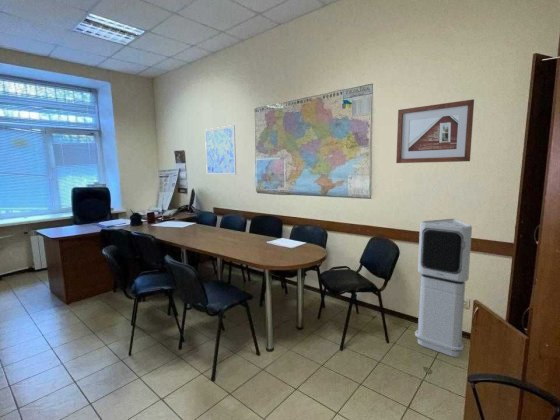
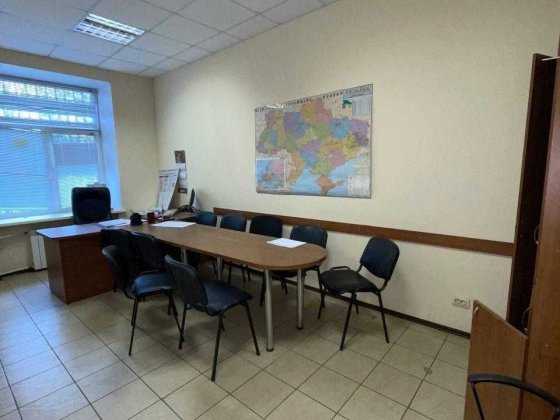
- wall art [204,124,237,176]
- air purifier [414,218,473,358]
- picture frame [395,98,475,164]
